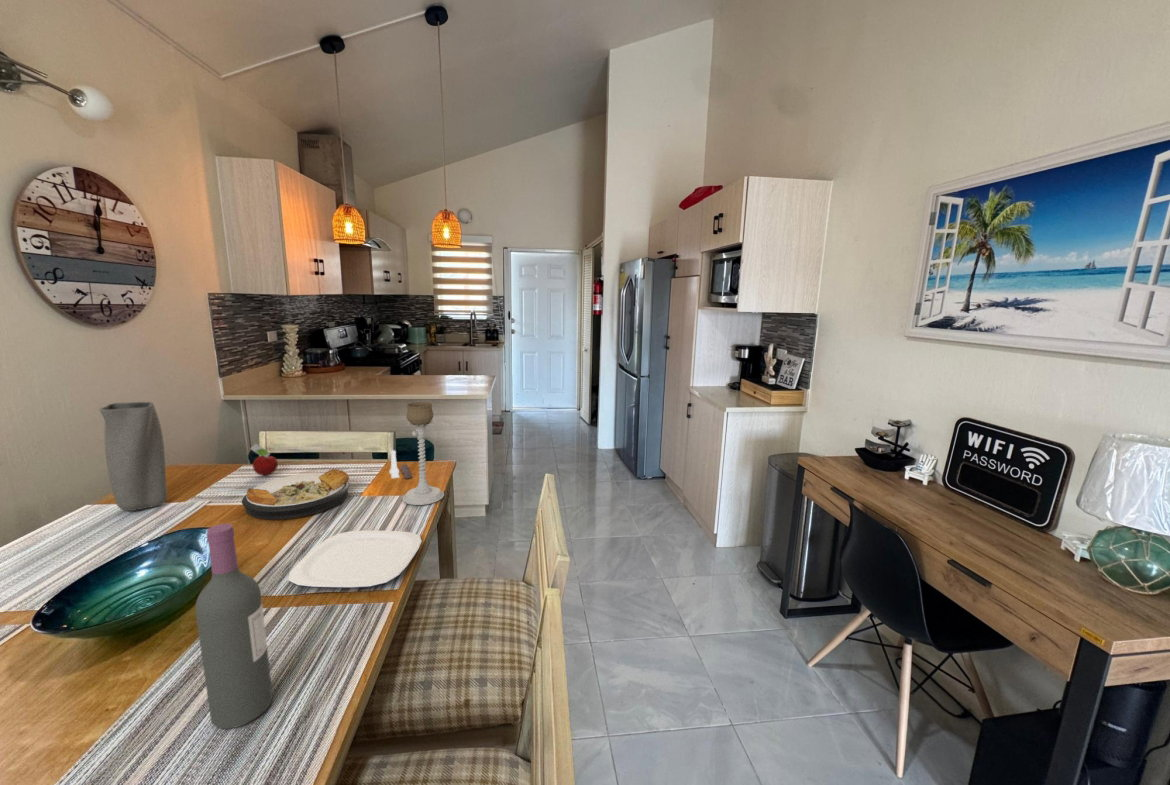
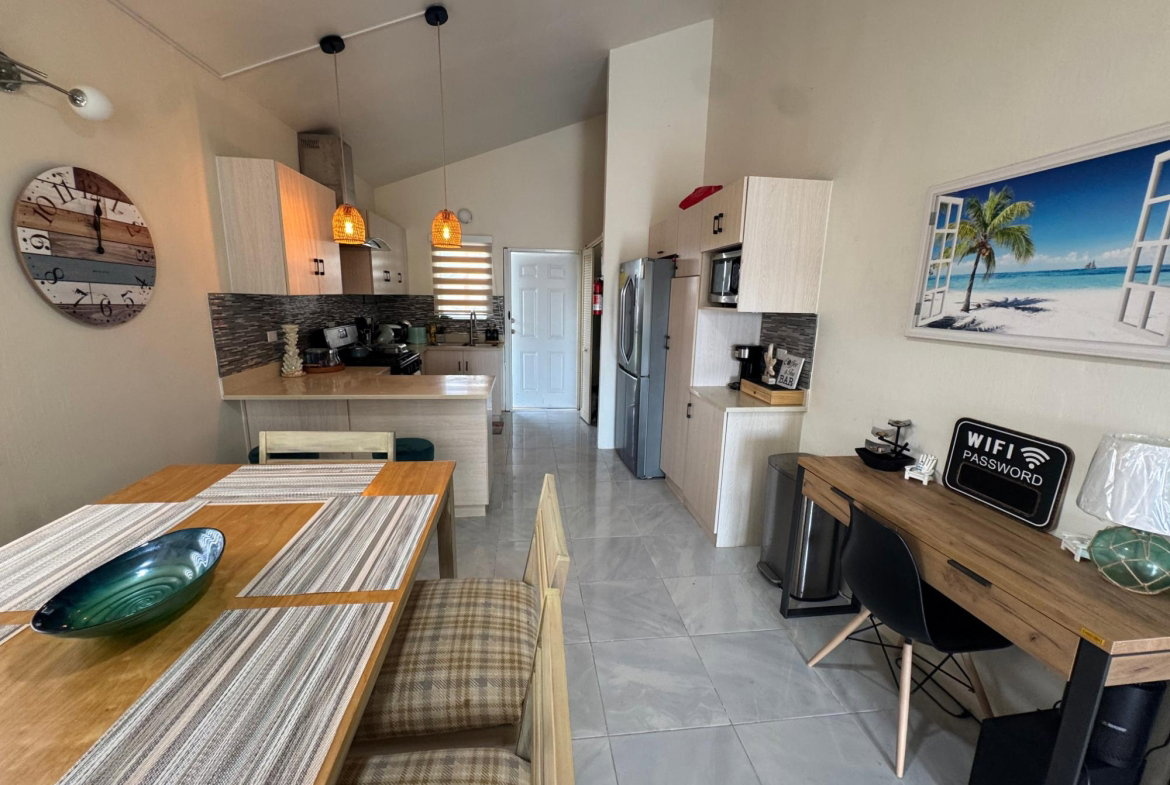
- salt and pepper shaker set [389,449,413,479]
- fruit [249,442,279,476]
- vase [98,401,168,512]
- wine bottle [194,523,274,730]
- plate [241,468,351,520]
- candle holder [402,401,445,506]
- plate [288,529,423,589]
